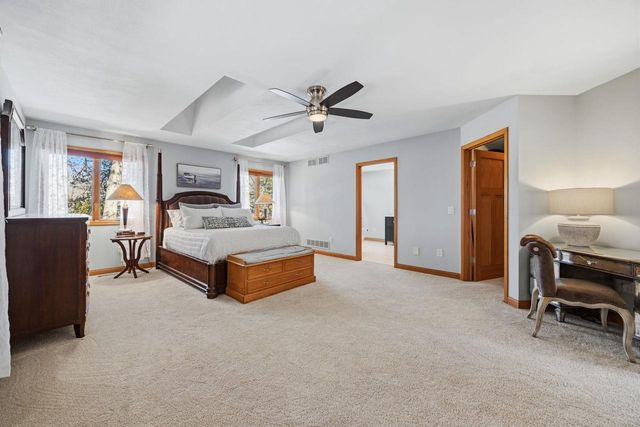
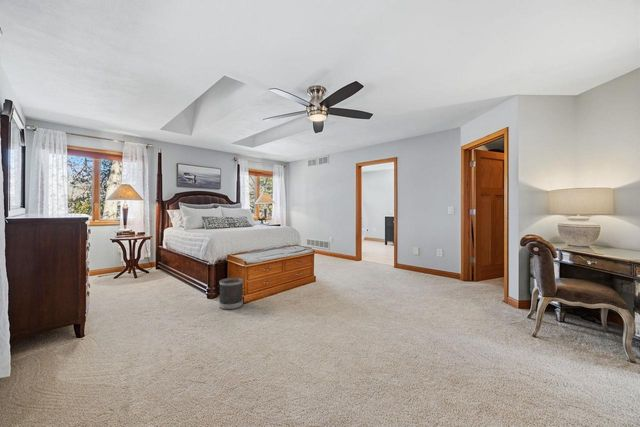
+ wastebasket [218,277,244,311]
